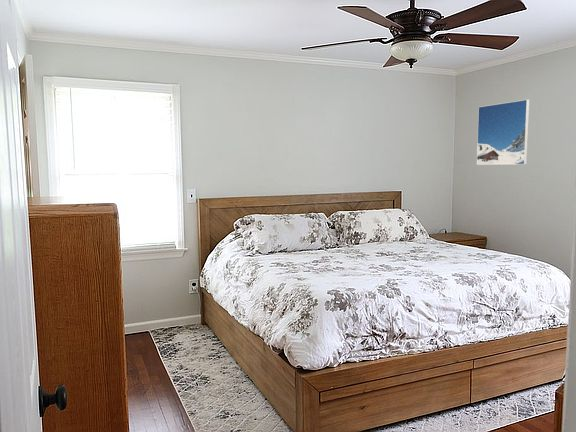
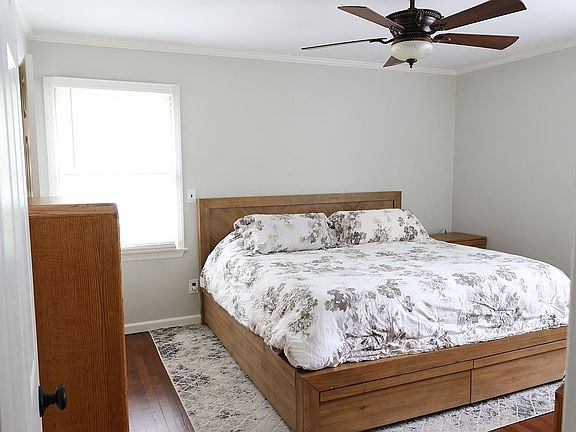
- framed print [476,99,530,166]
